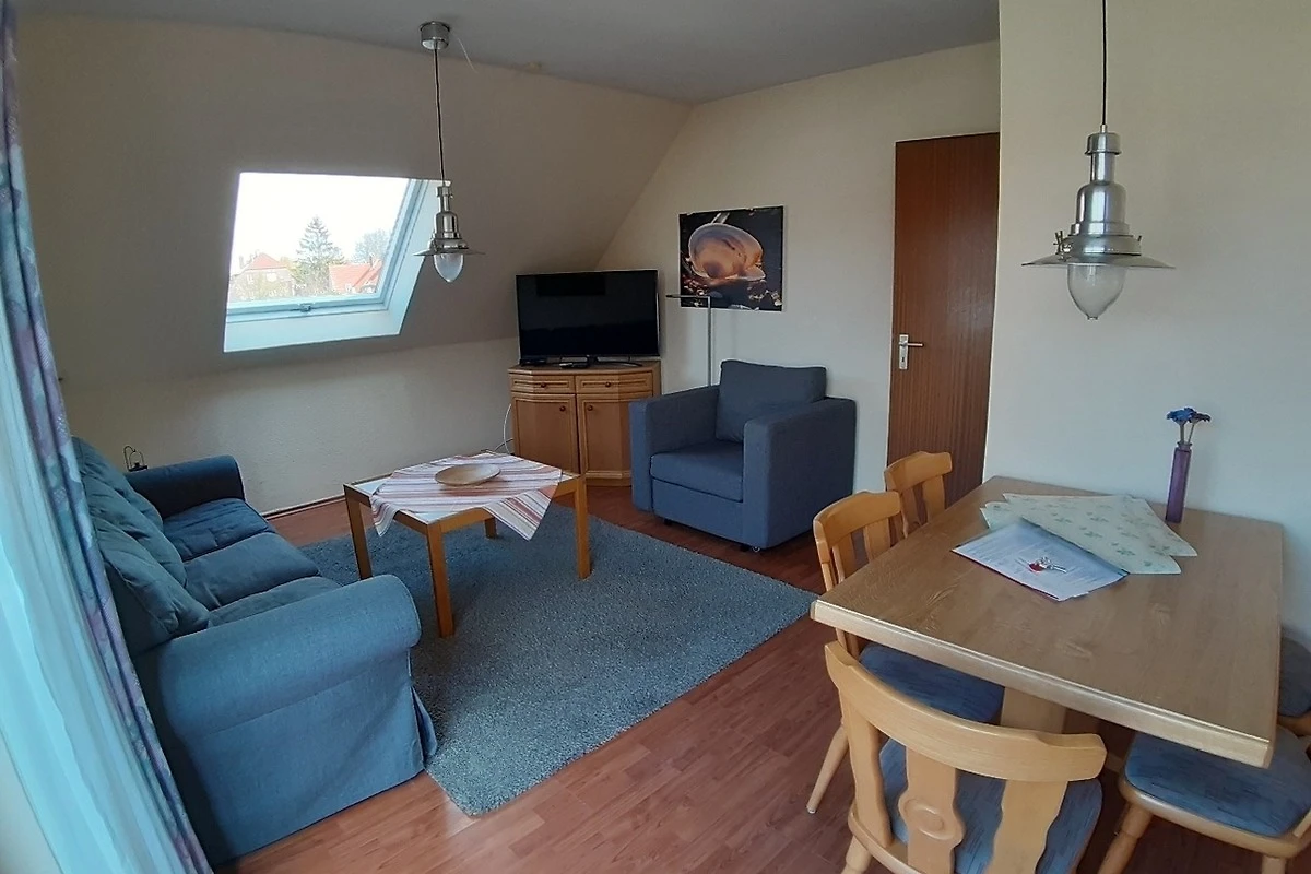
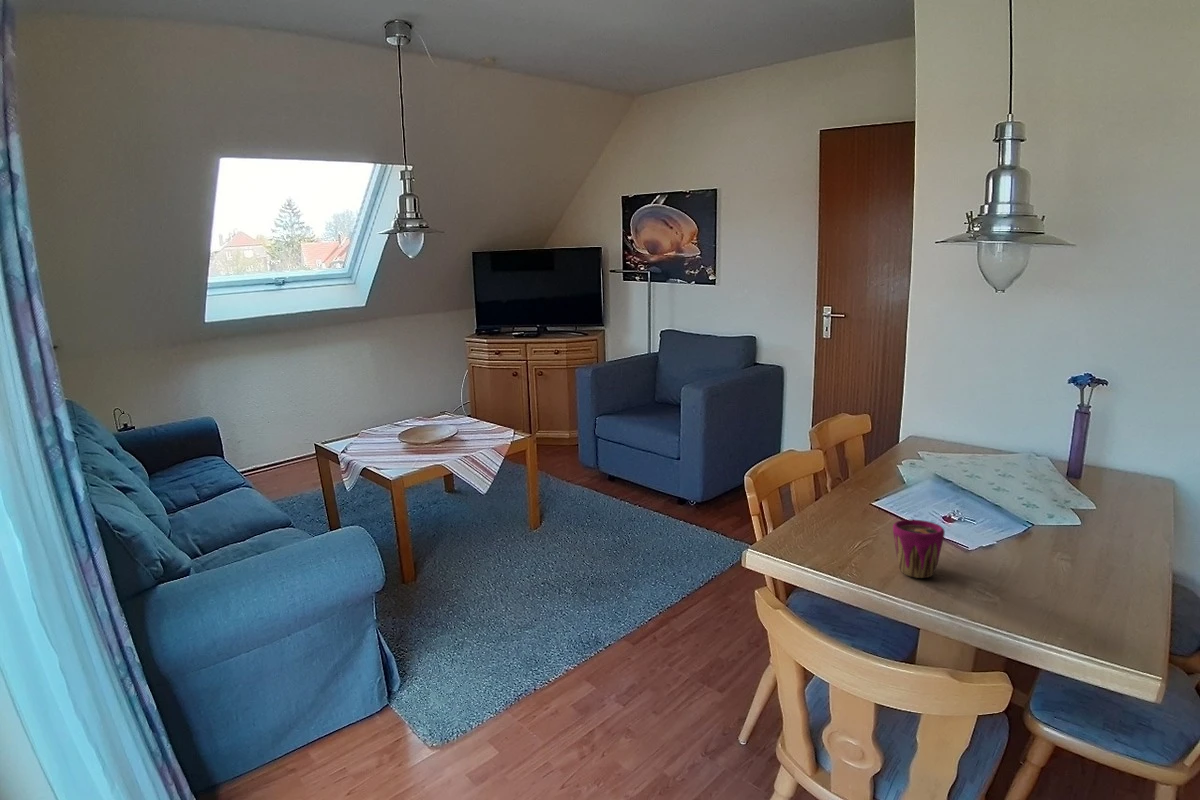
+ cup [892,519,946,579]
